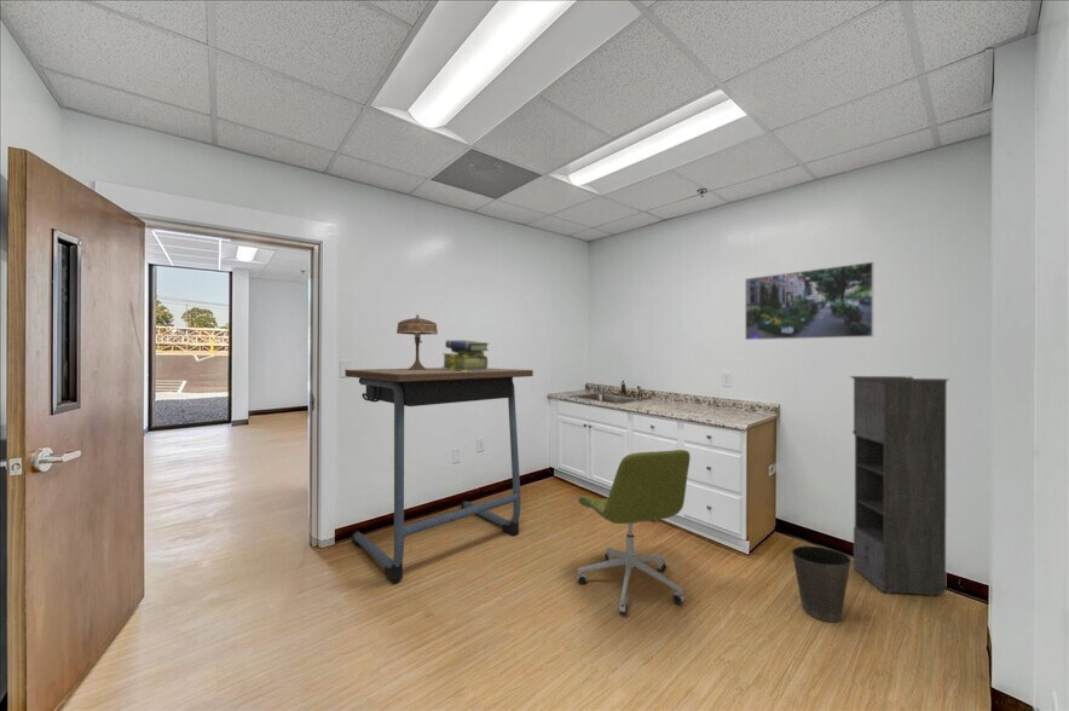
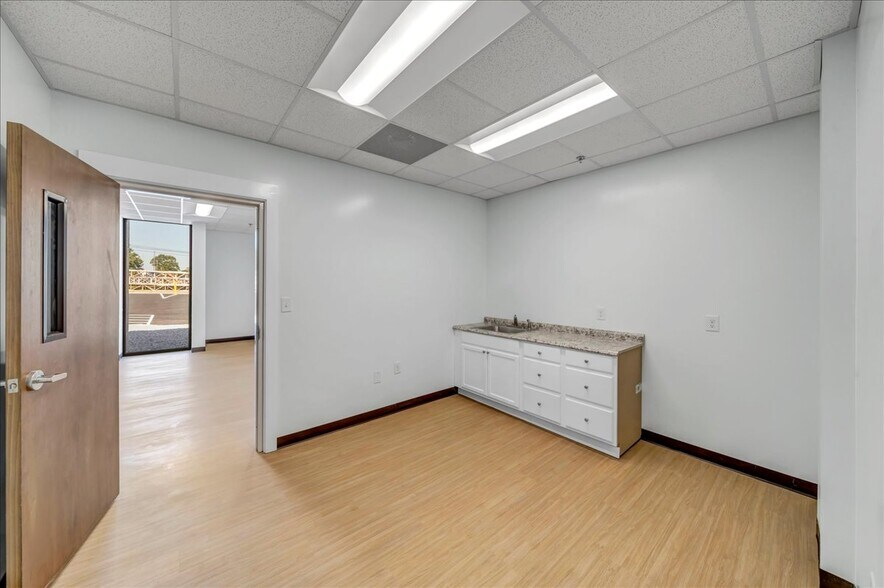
- storage cabinet [849,375,949,597]
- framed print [744,261,876,341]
- waste basket [791,545,853,623]
- table lamp [395,313,439,370]
- office chair [576,449,692,614]
- desk [345,366,534,583]
- stack of books [441,339,490,371]
